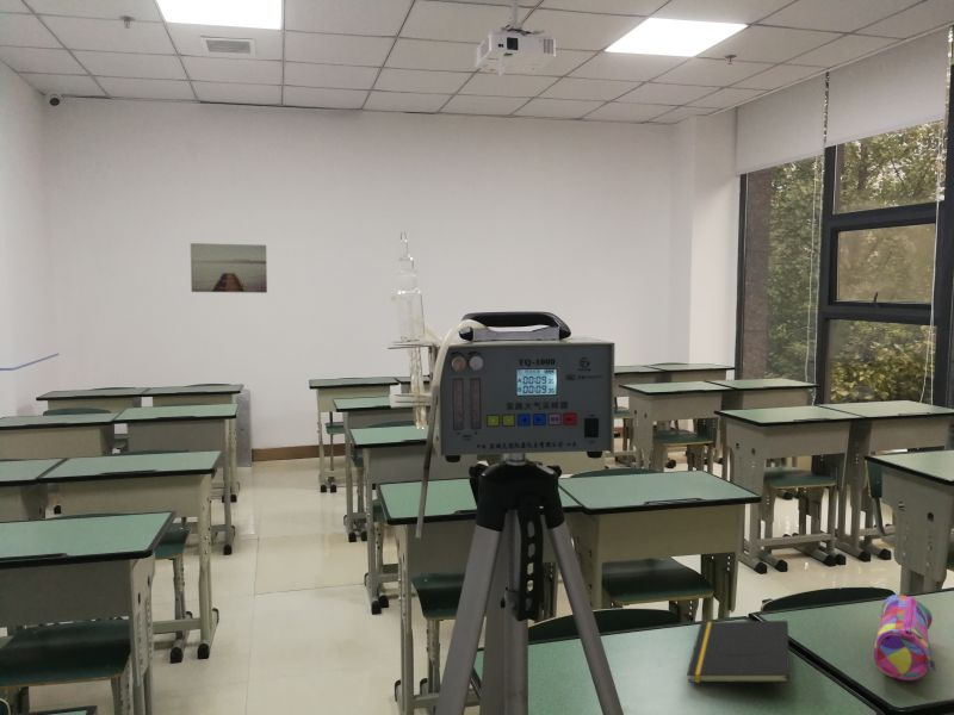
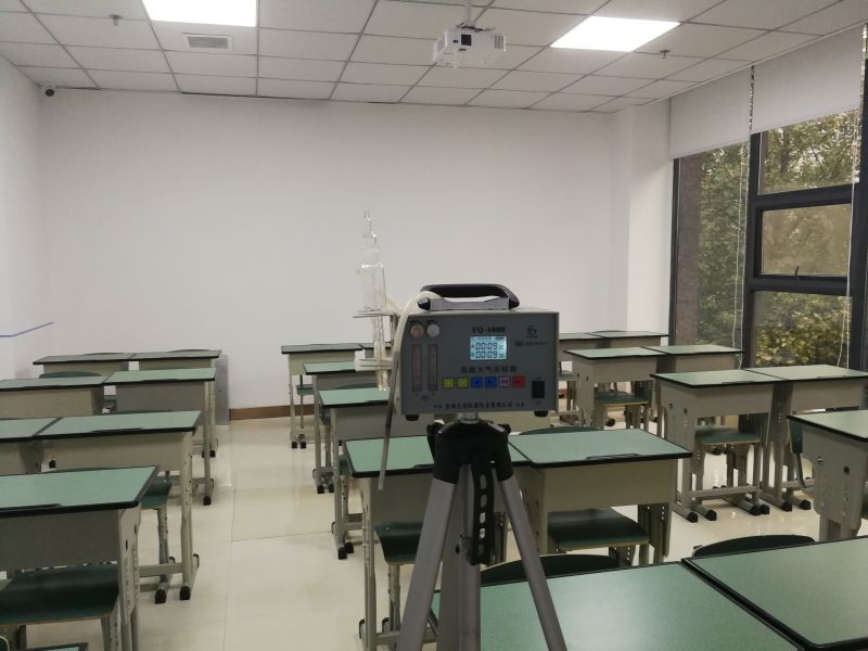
- pencil case [873,593,937,682]
- notepad [686,620,791,684]
- wall art [190,242,268,294]
